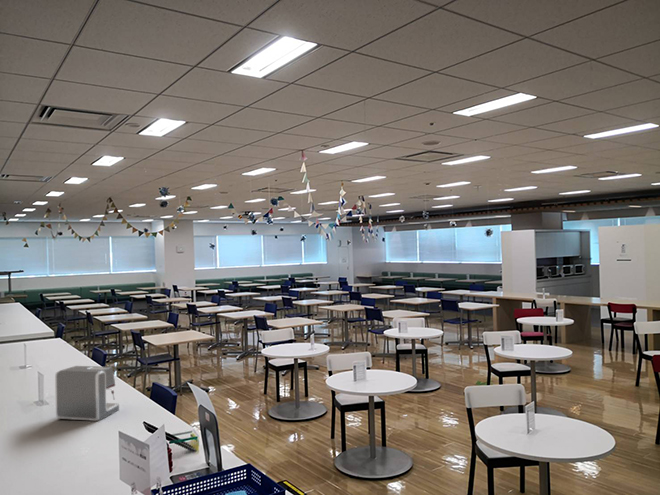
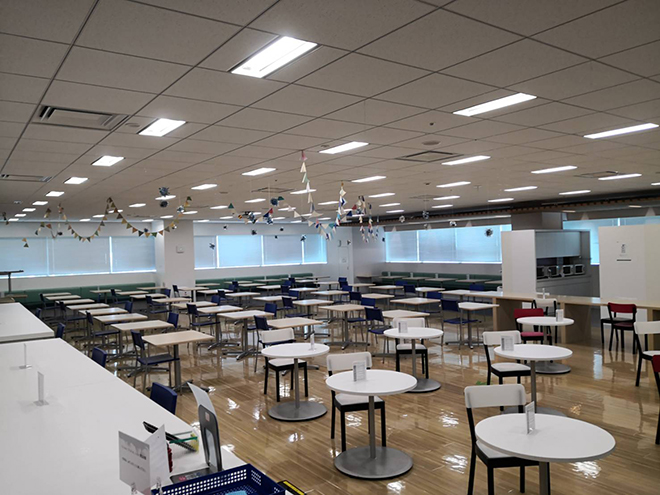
- coffee maker [54,365,120,422]
